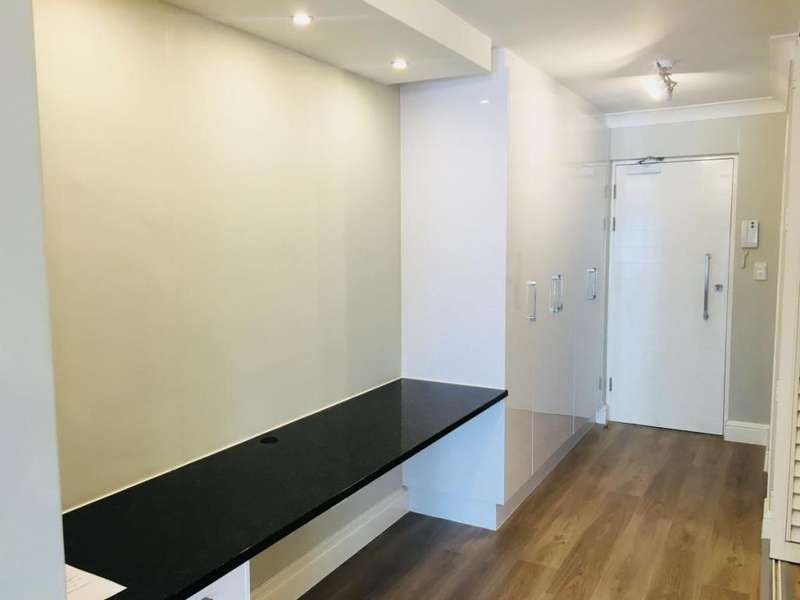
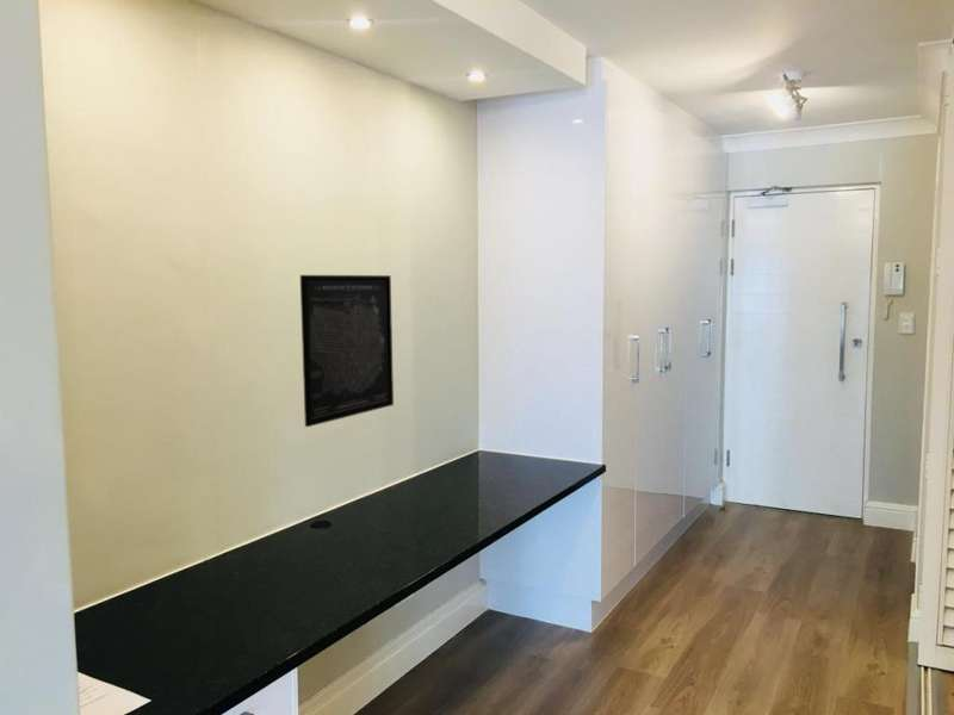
+ wall art [299,274,395,428]
